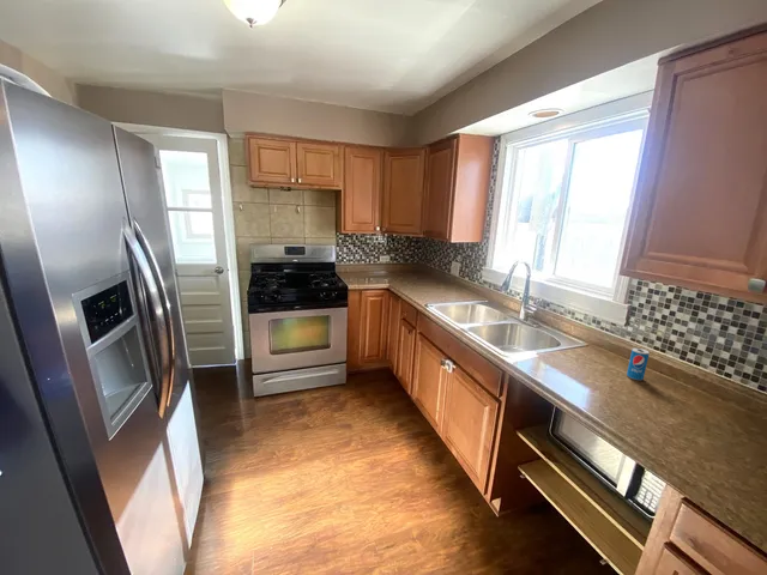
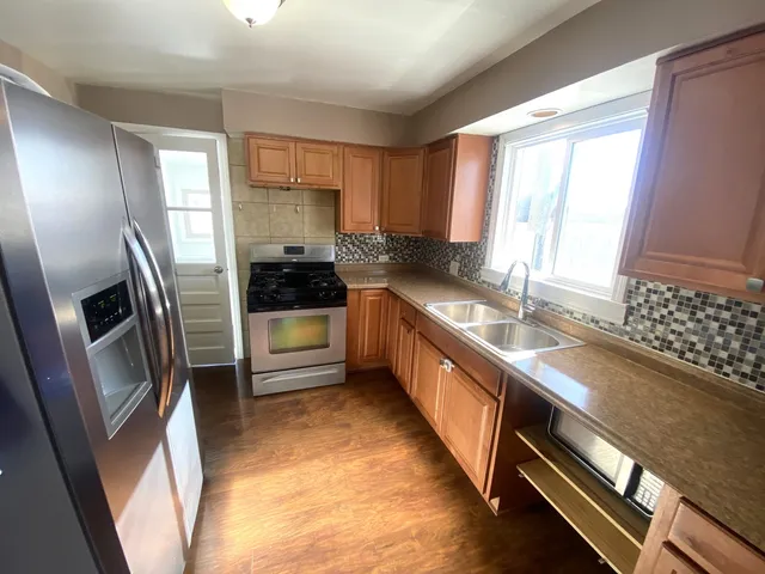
- beverage can [626,346,651,381]
